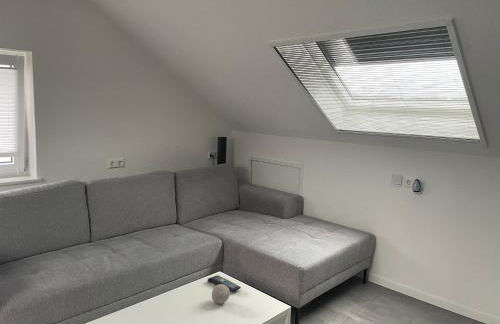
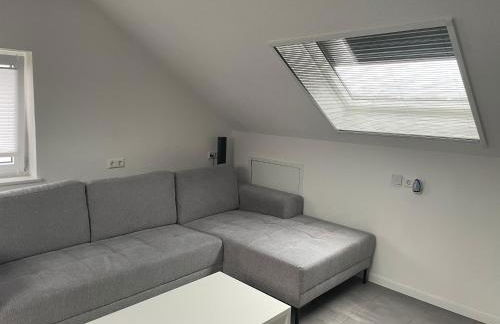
- decorative ball [211,284,231,305]
- remote control [207,274,242,293]
